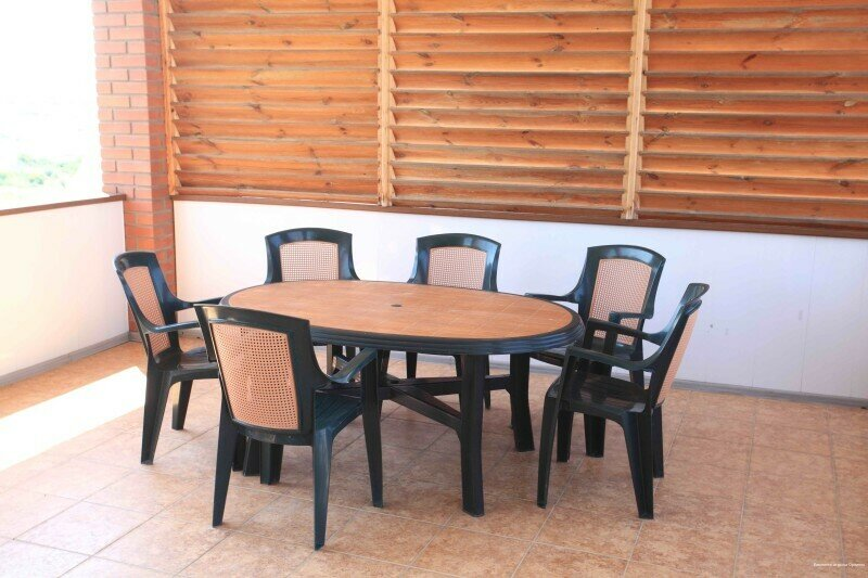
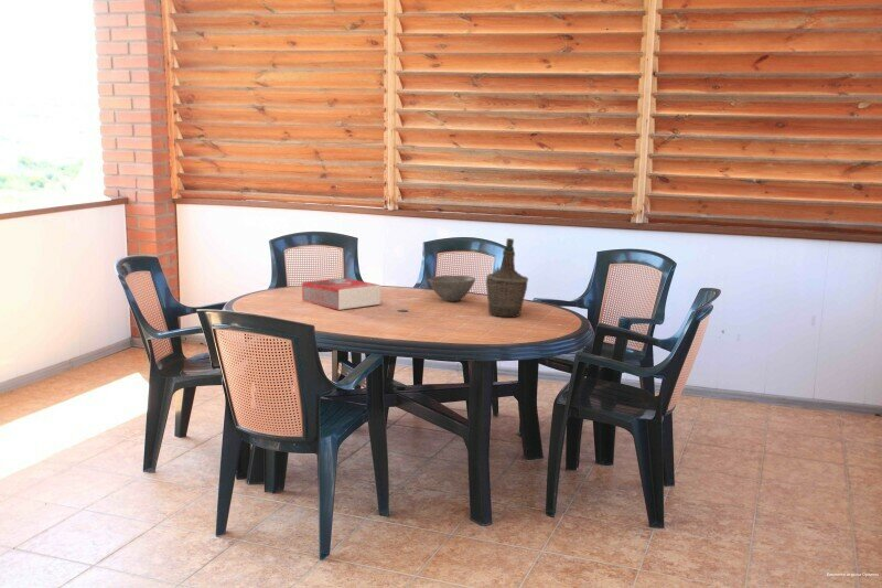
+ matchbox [301,277,381,311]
+ bowl [427,275,476,302]
+ bottle [485,237,529,318]
